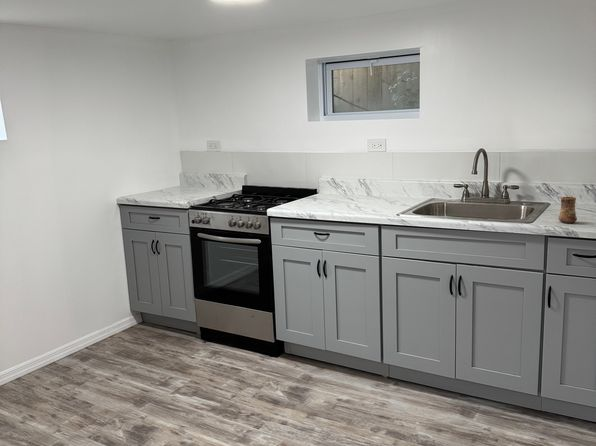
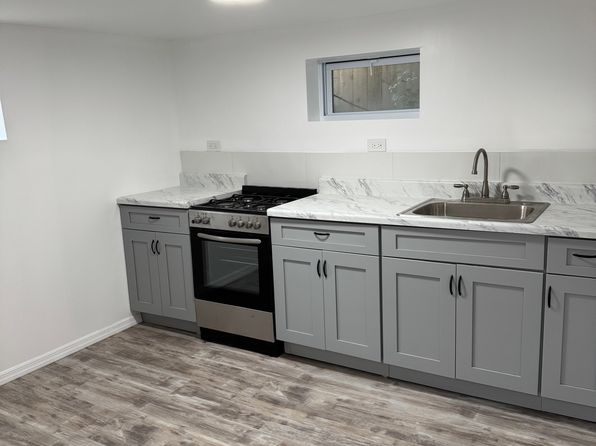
- cup [557,196,578,224]
